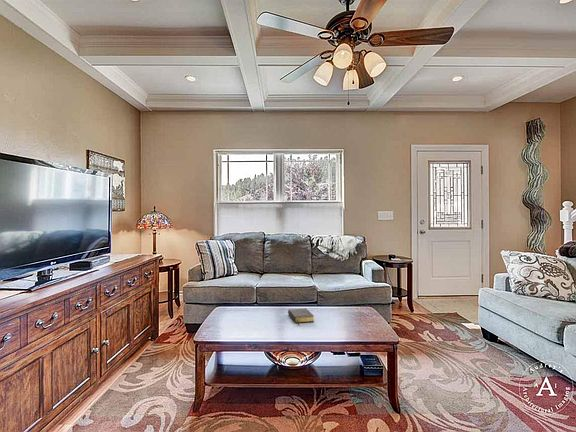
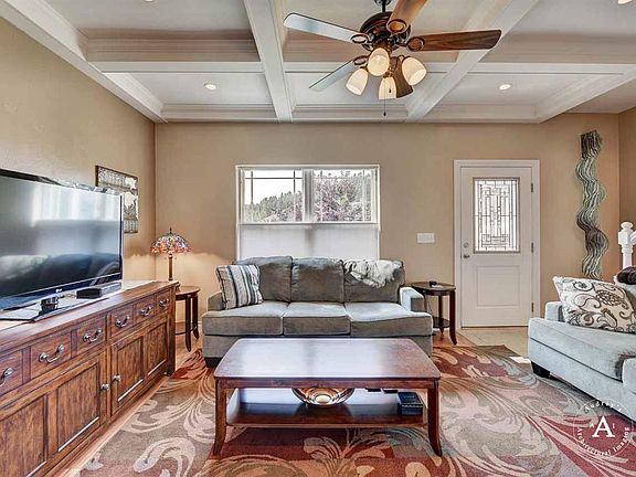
- bible [287,307,315,326]
